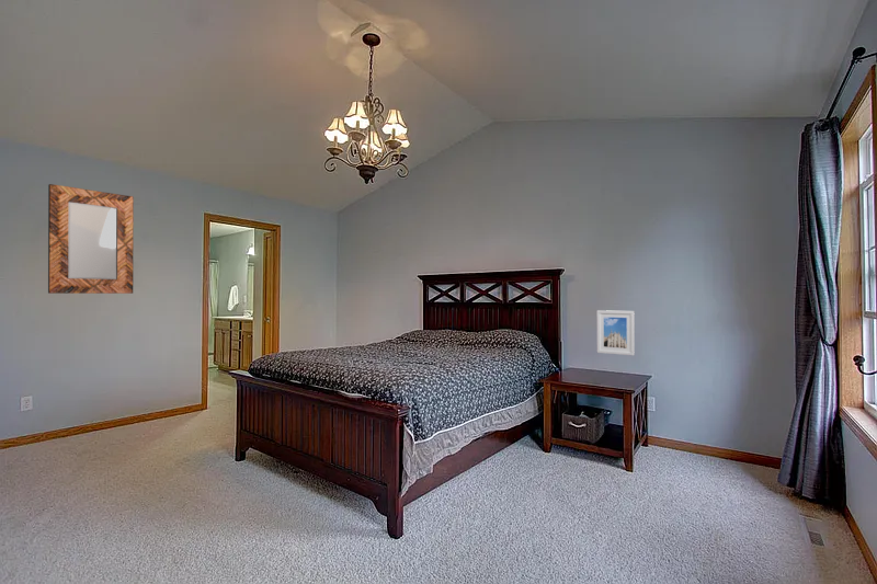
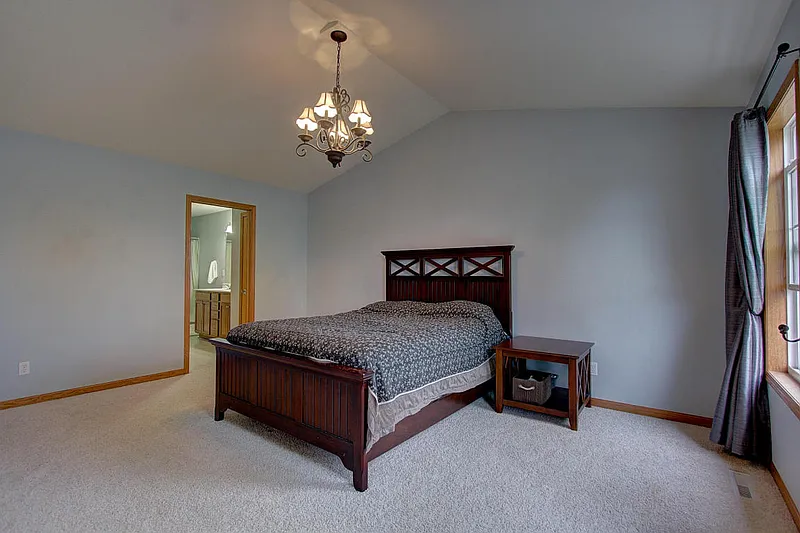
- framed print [596,309,636,356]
- home mirror [47,183,135,295]
